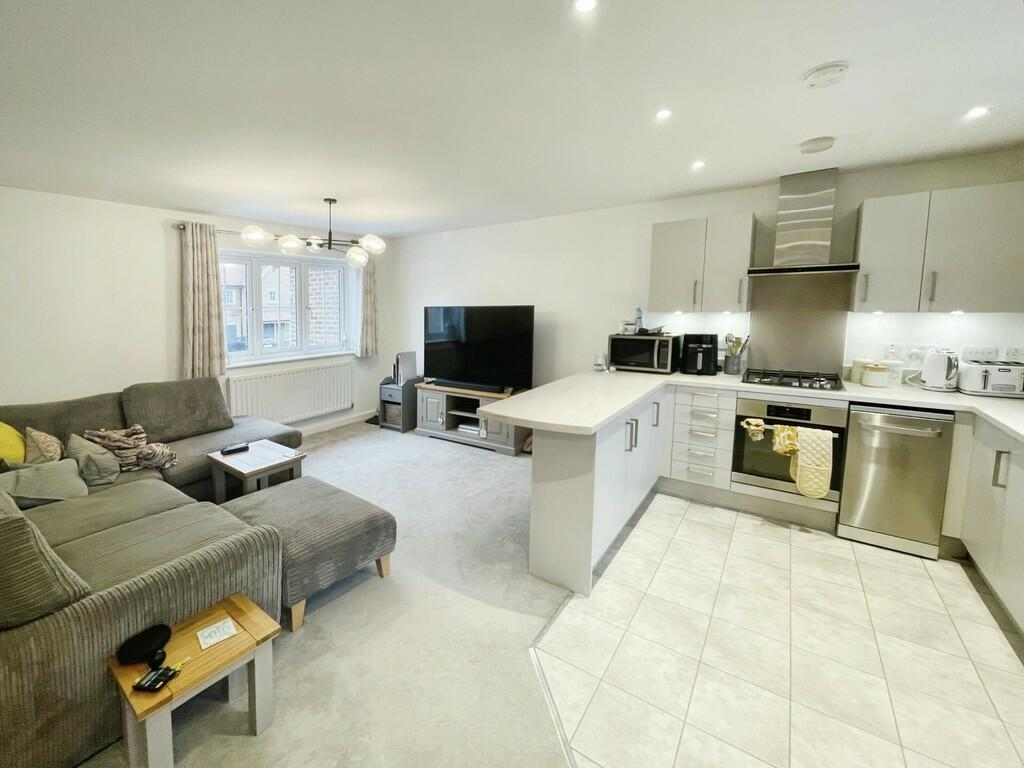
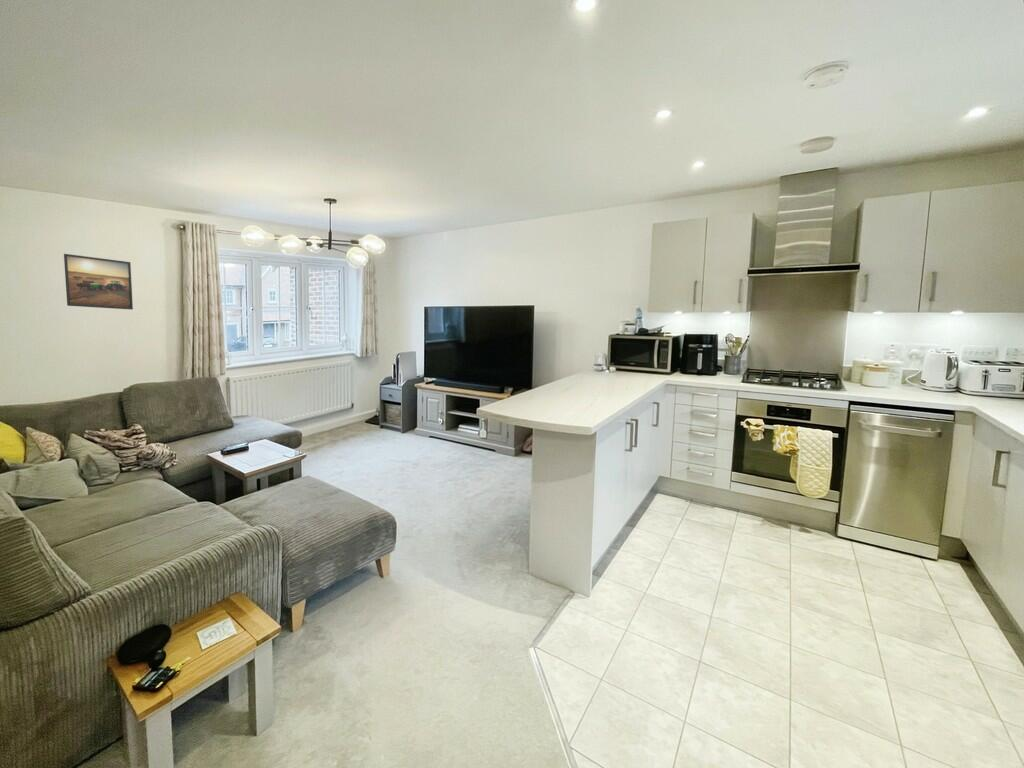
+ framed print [63,253,134,311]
